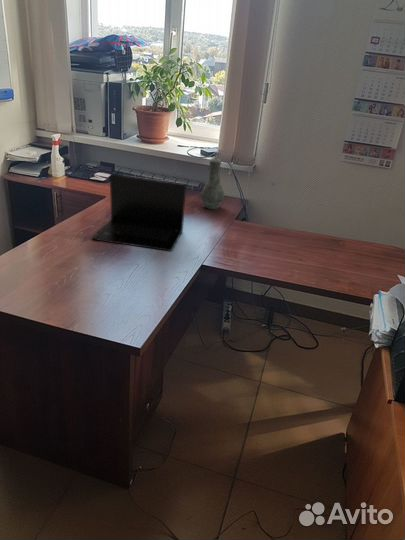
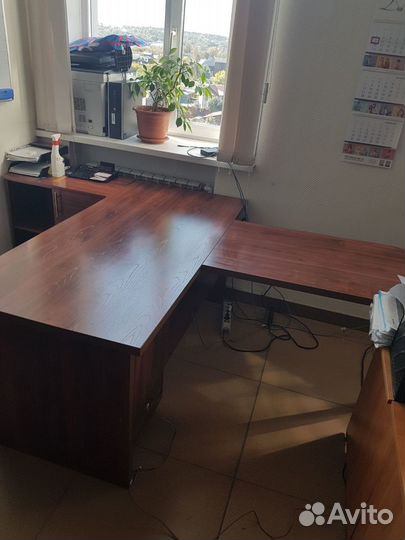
- vase [200,155,225,210]
- laptop [92,173,187,252]
